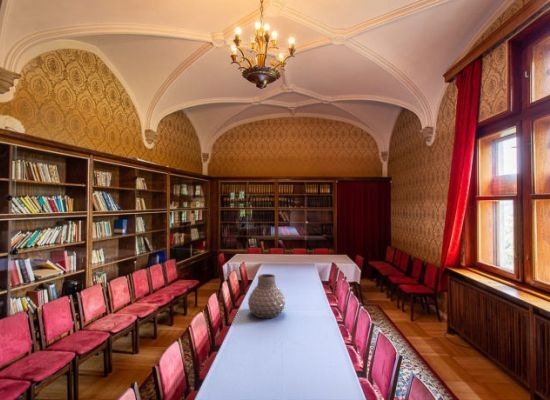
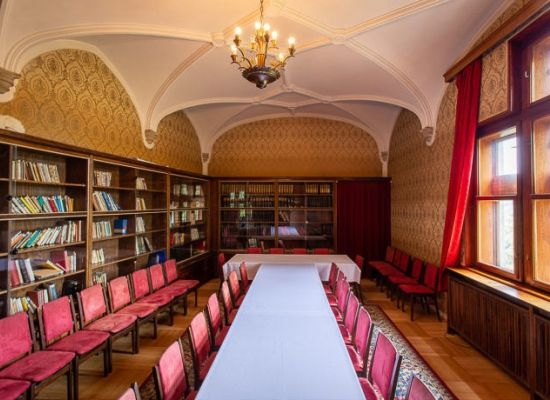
- vase [247,273,286,319]
